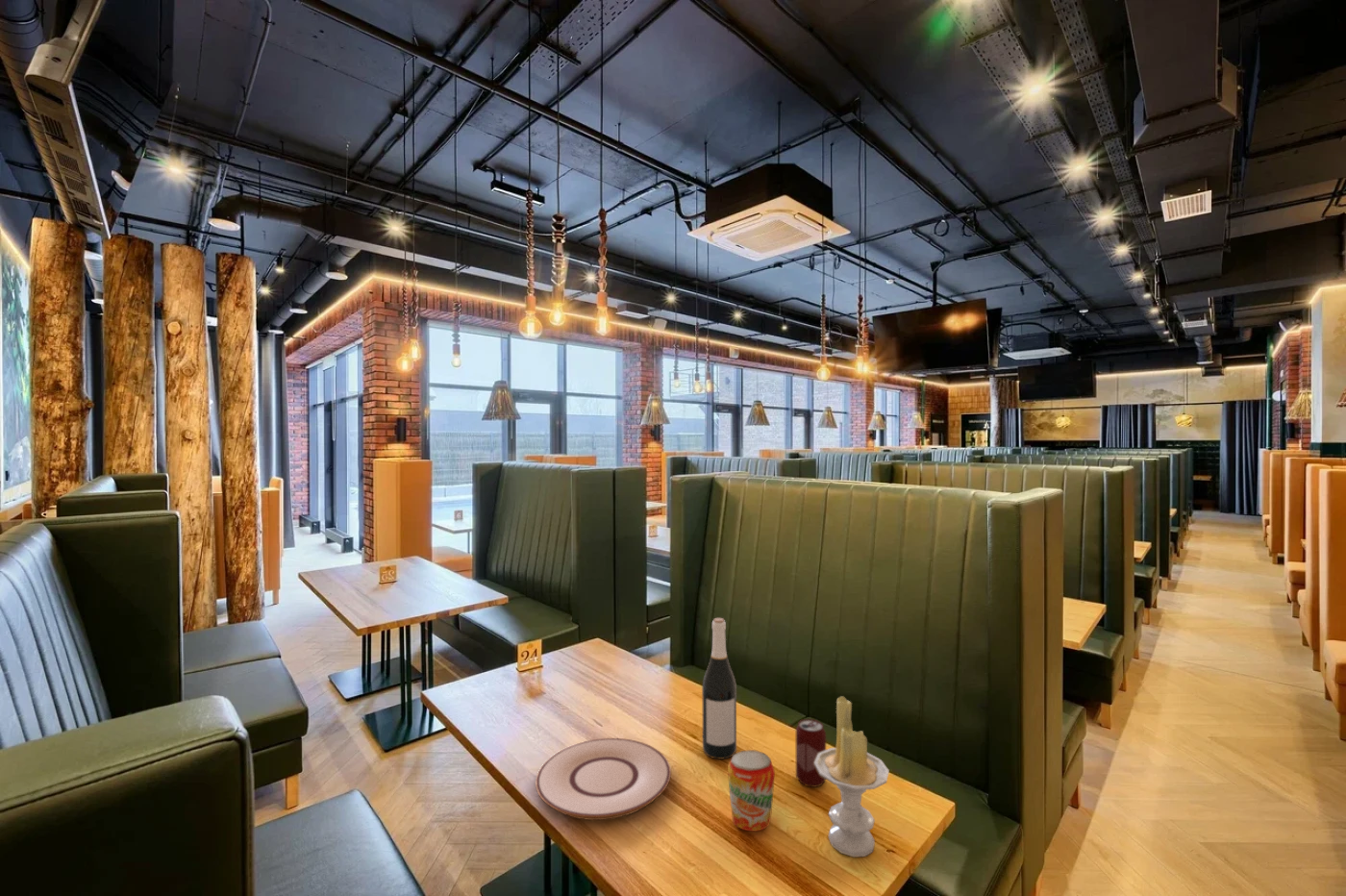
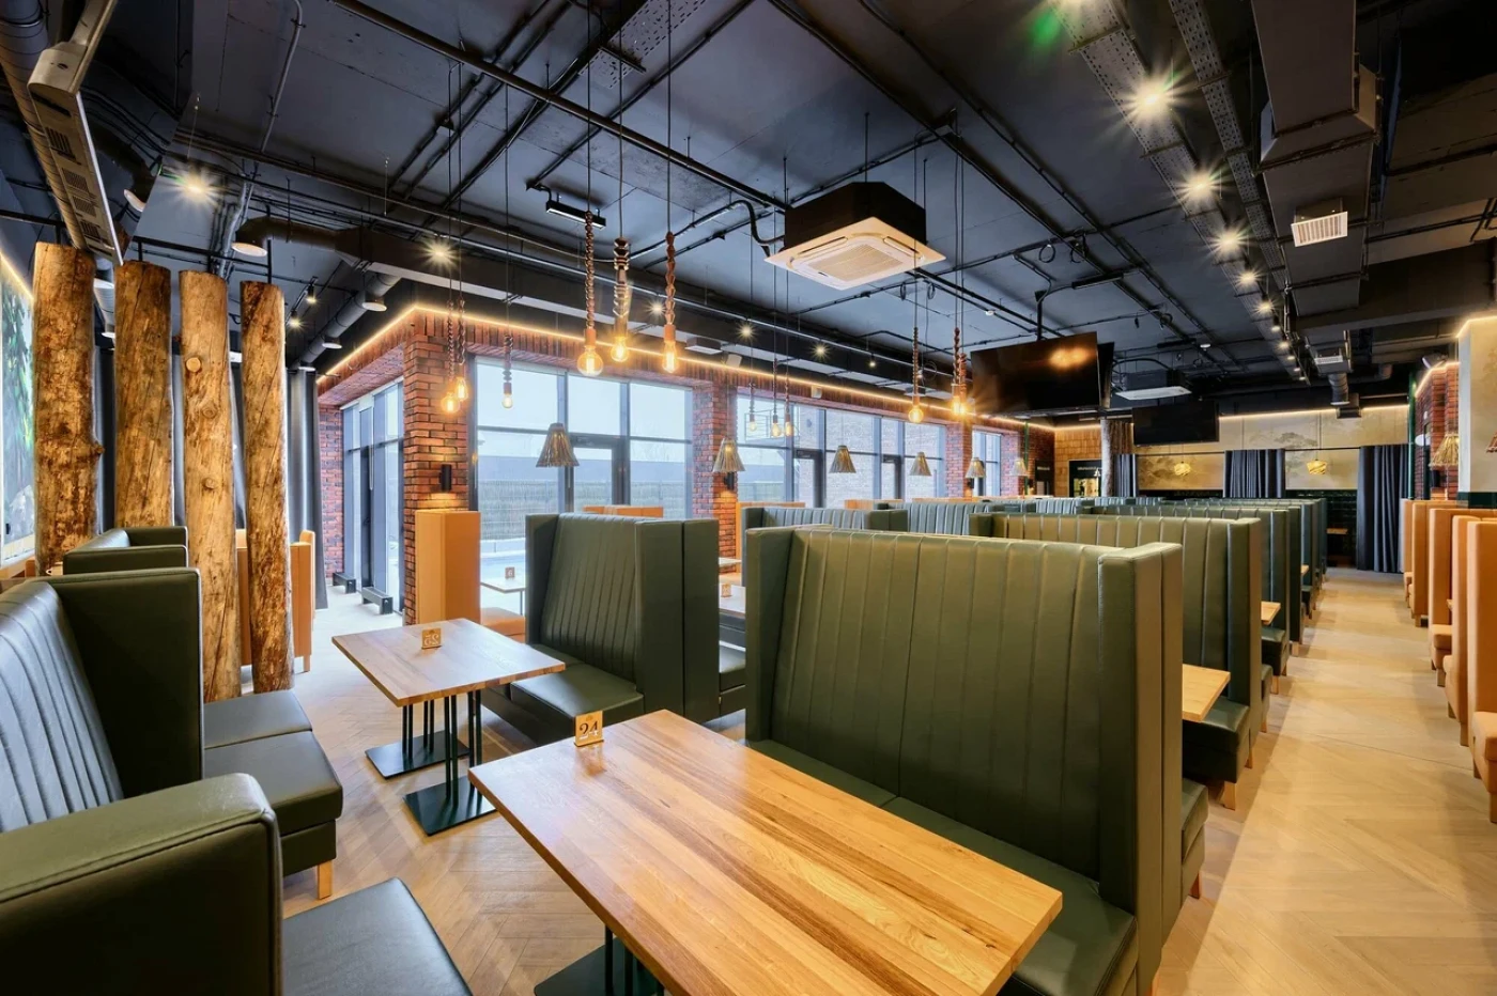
- plate [535,737,672,821]
- candle [814,695,890,858]
- beverage can [727,749,776,833]
- wine bottle [701,617,737,760]
- beverage can [795,718,827,788]
